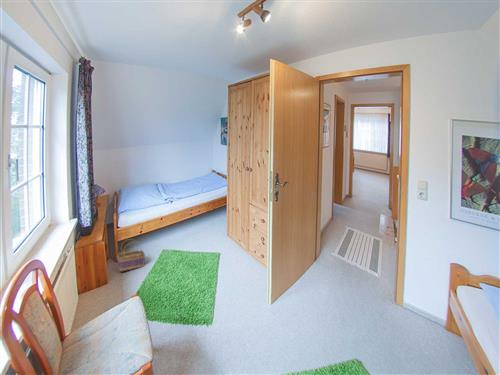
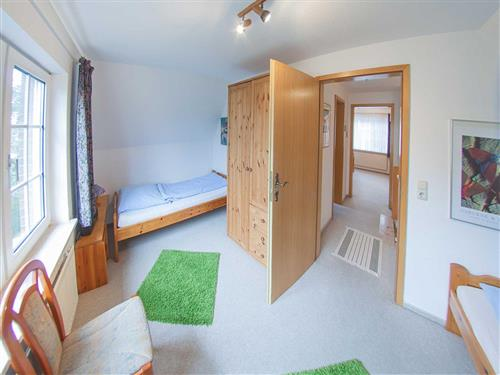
- basket [116,238,146,272]
